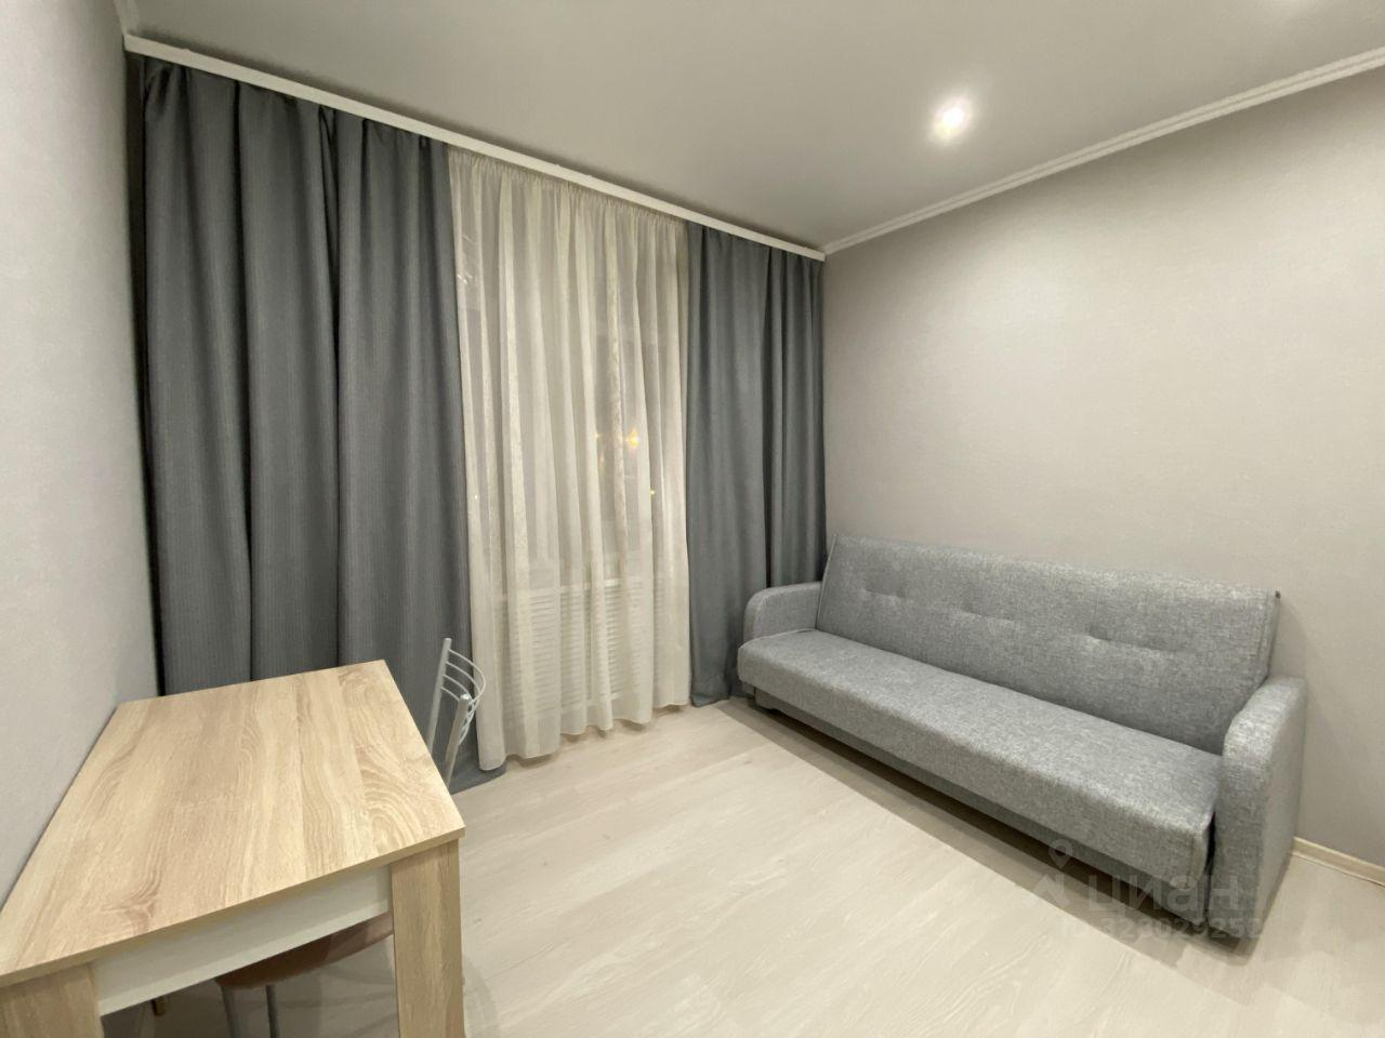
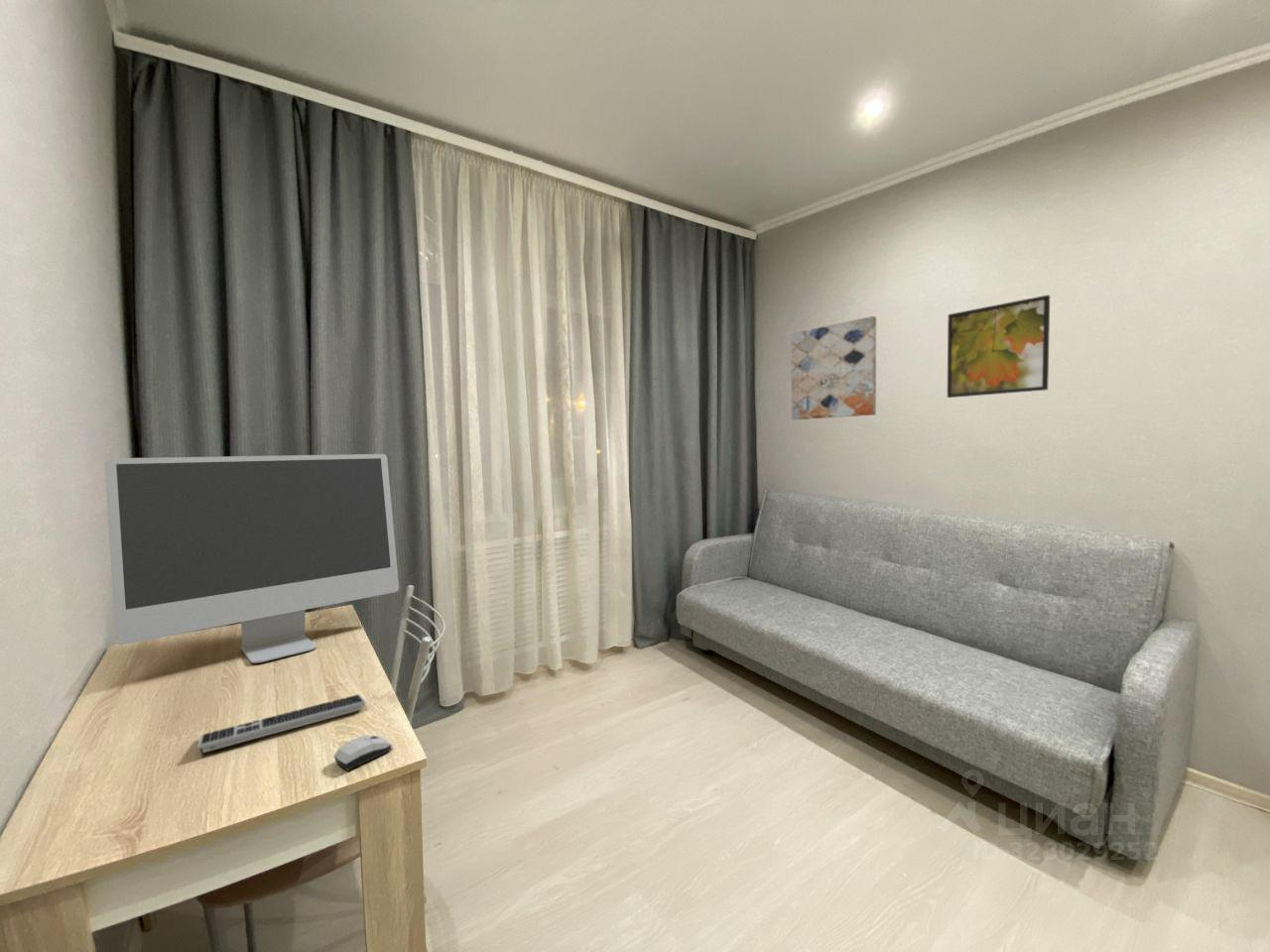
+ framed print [947,295,1051,399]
+ computer monitor [103,453,400,664]
+ wall art [791,315,877,420]
+ keyboard [196,693,366,754]
+ computer mouse [332,735,393,772]
